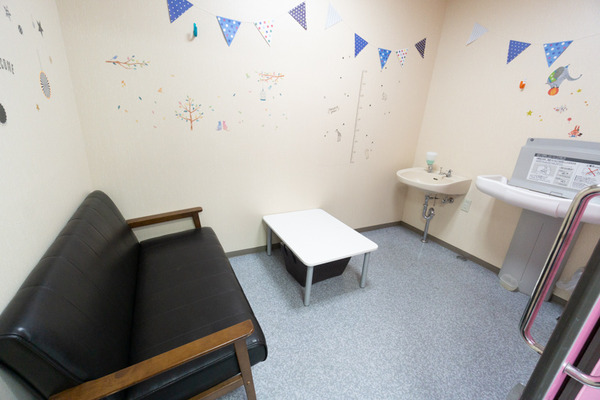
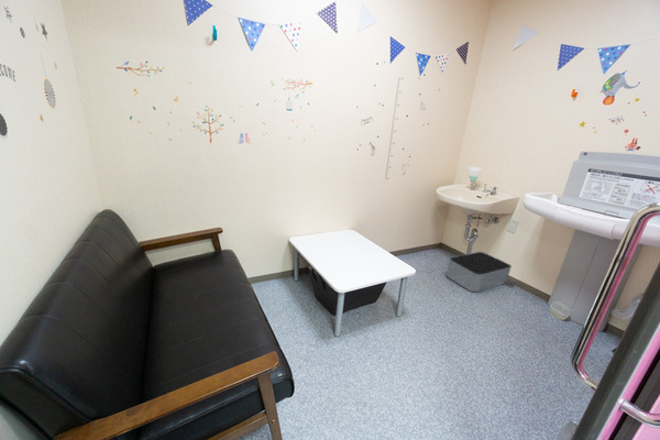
+ storage bin [444,251,513,293]
